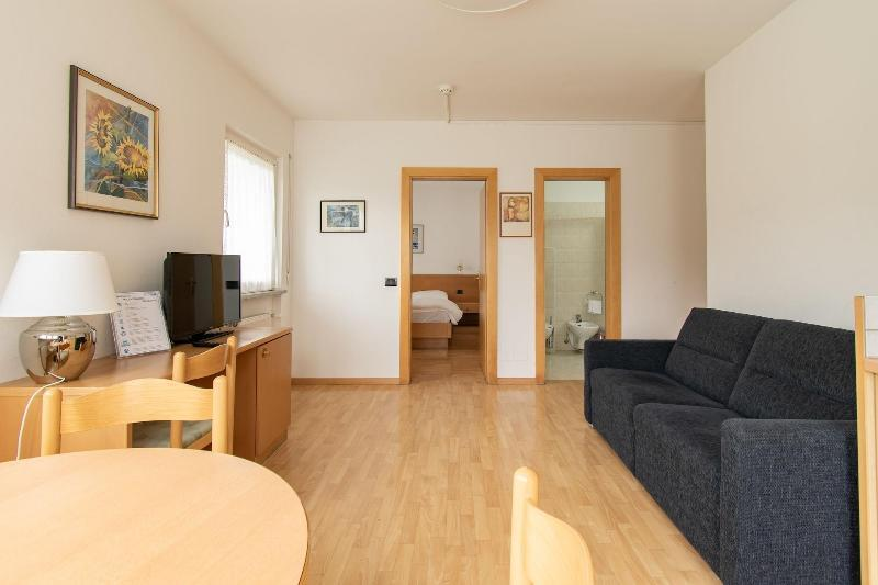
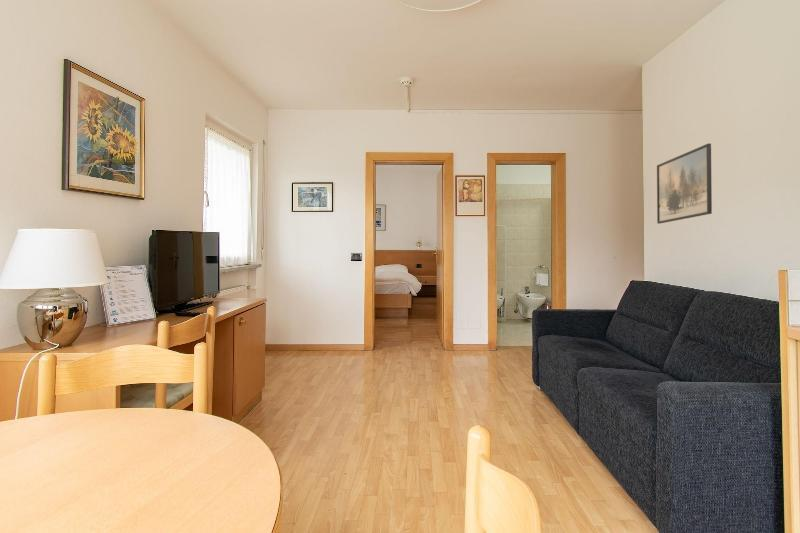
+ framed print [656,142,713,225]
